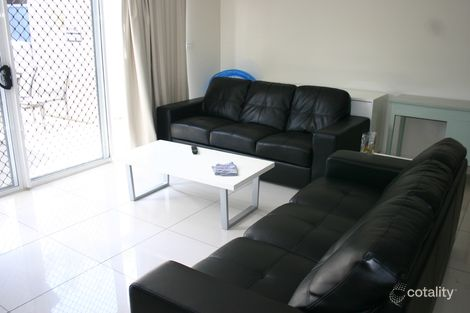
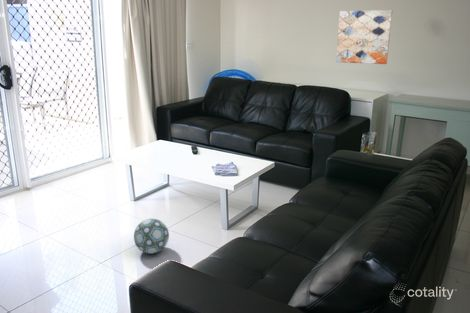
+ wall art [335,9,394,65]
+ ball [133,218,170,255]
